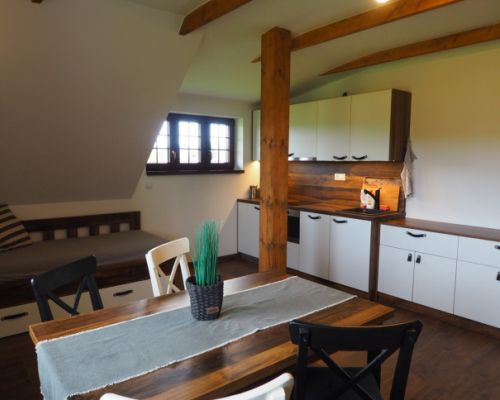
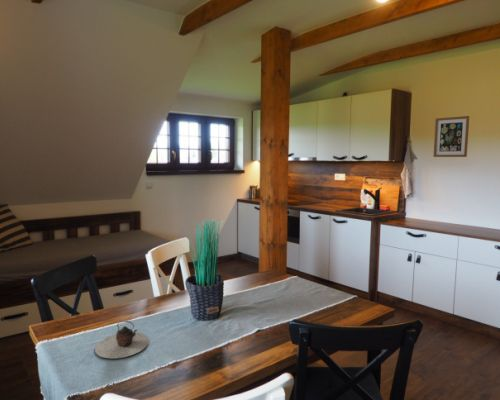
+ teapot [94,320,150,360]
+ wall art [432,115,470,158]
